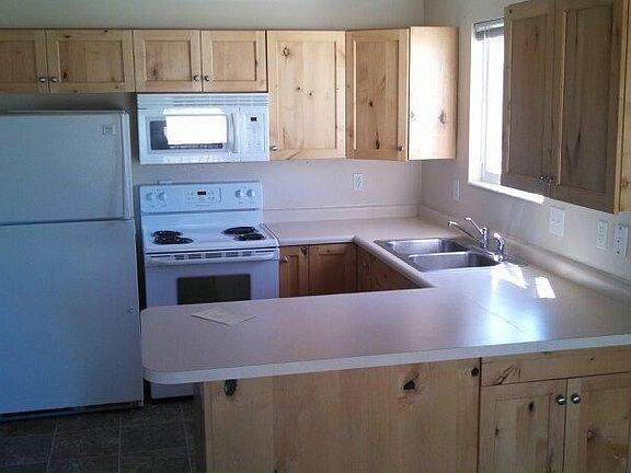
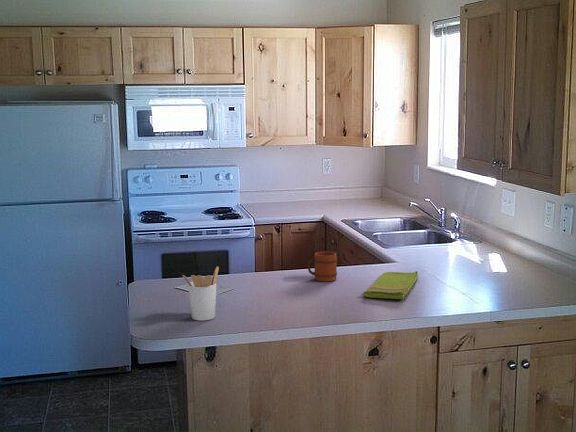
+ utensil holder [181,265,220,322]
+ dish towel [363,270,419,300]
+ mug [307,251,338,282]
